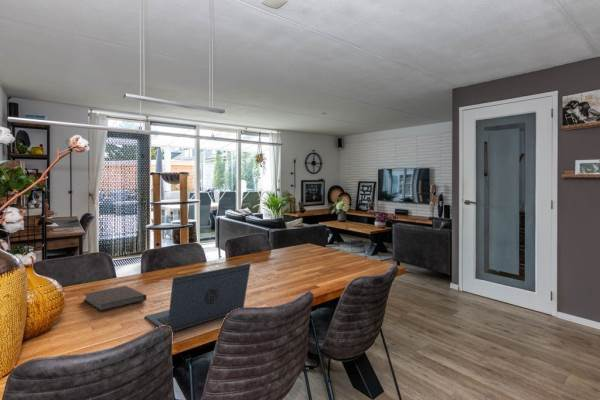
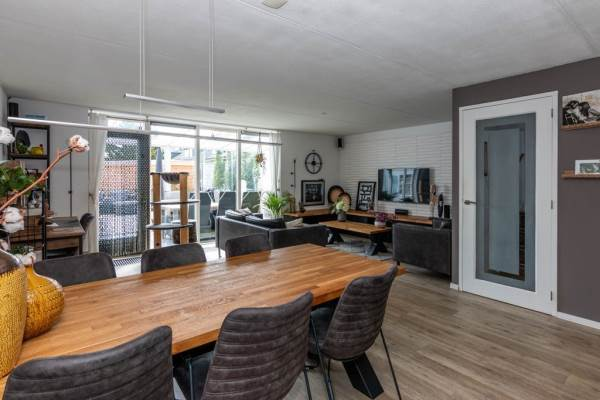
- notebook [82,285,147,312]
- laptop [144,263,251,333]
